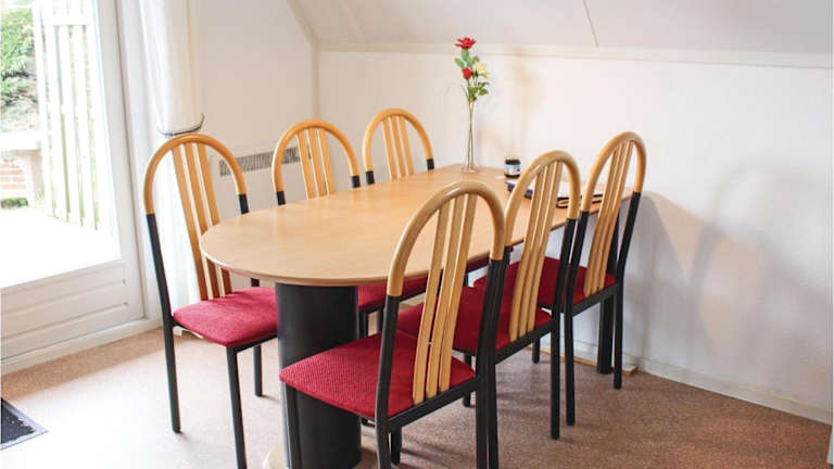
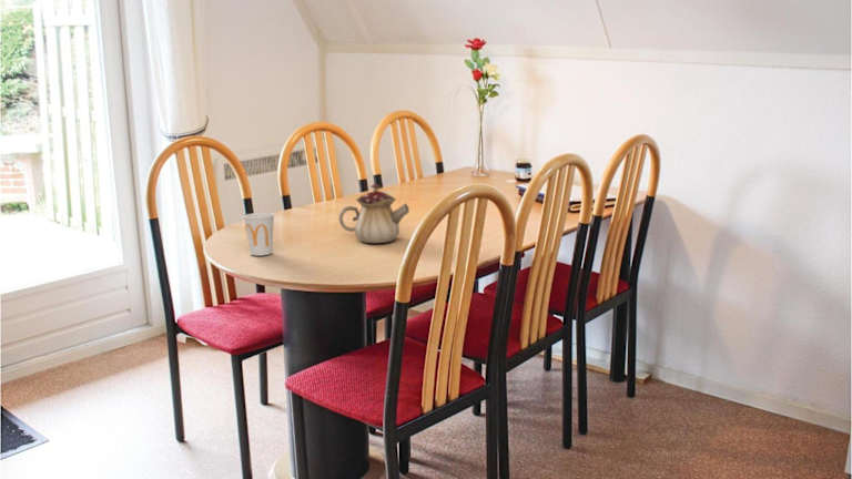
+ teapot [337,183,410,244]
+ cup [242,212,275,256]
